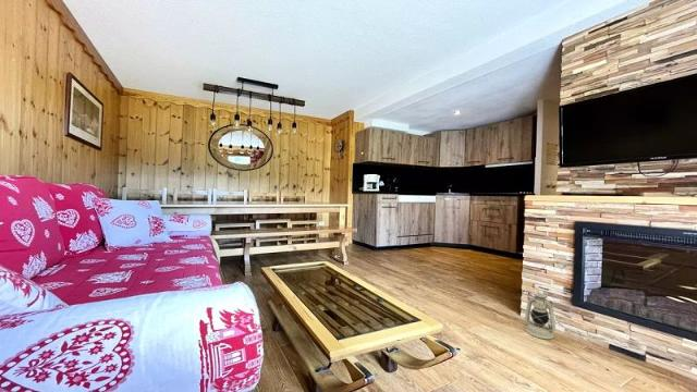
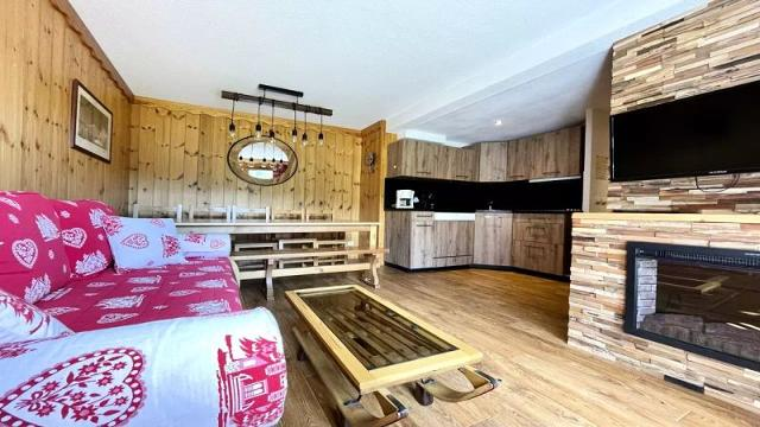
- lantern [524,284,557,340]
